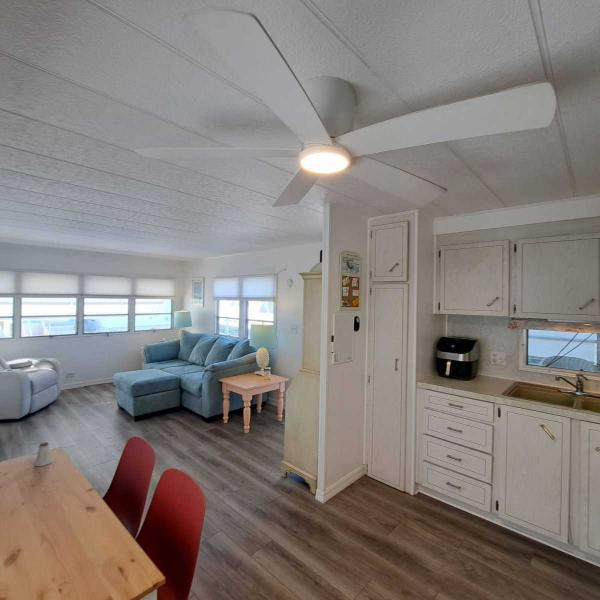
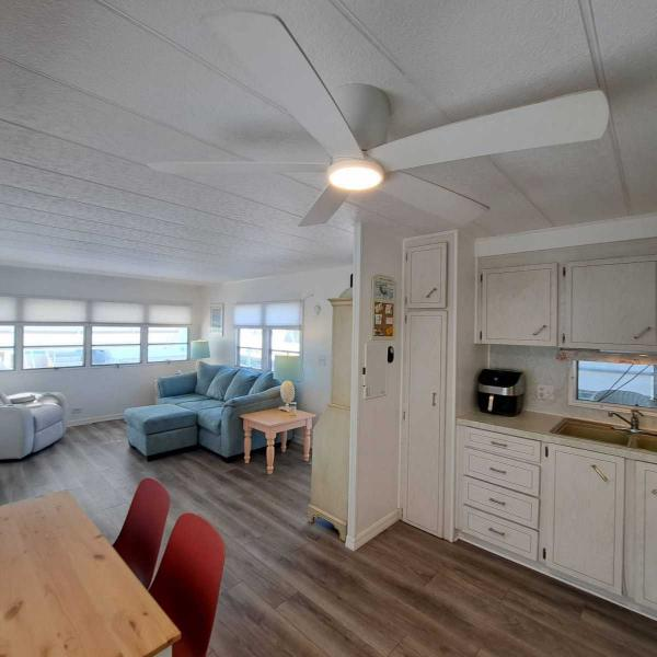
- saltshaker [34,441,53,467]
